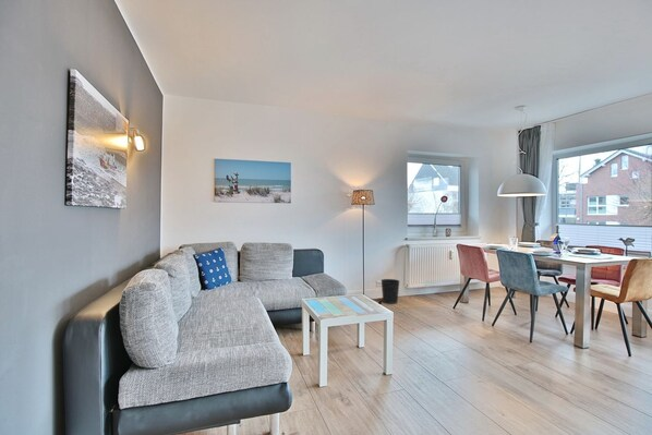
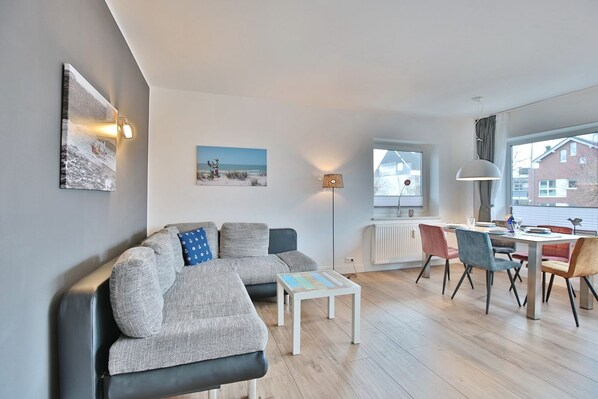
- wastebasket [379,278,400,305]
